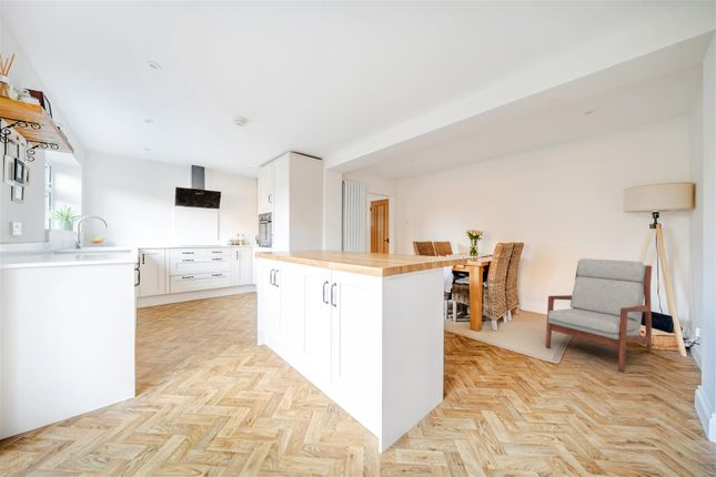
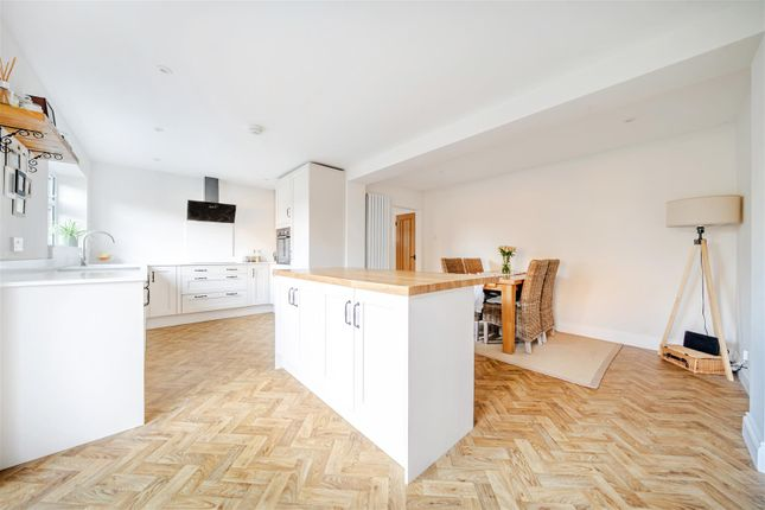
- armchair [545,257,653,373]
